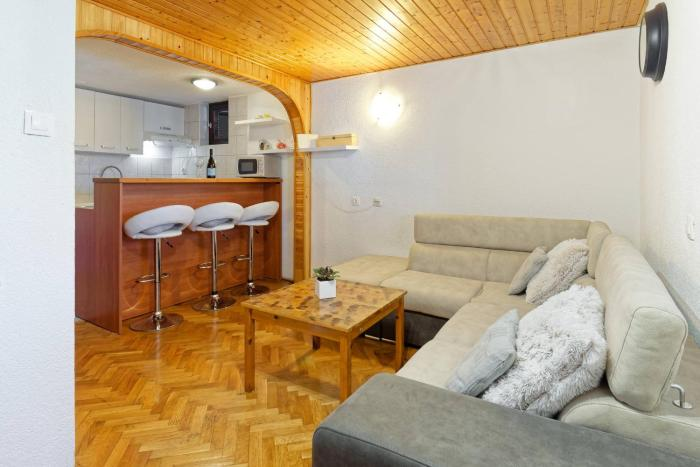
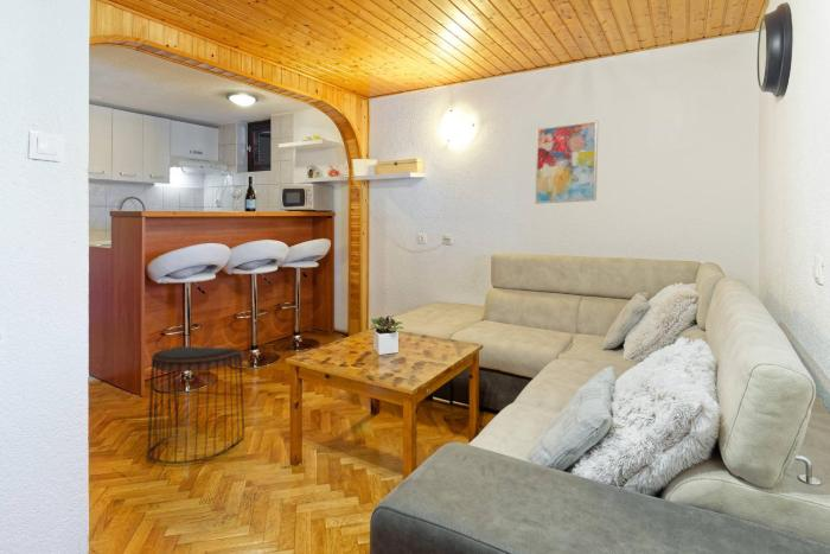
+ stool [146,345,245,465]
+ wall art [534,119,599,205]
